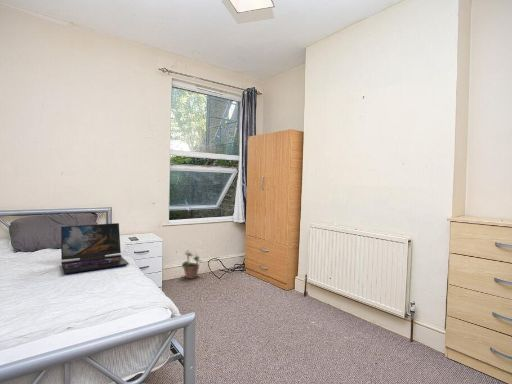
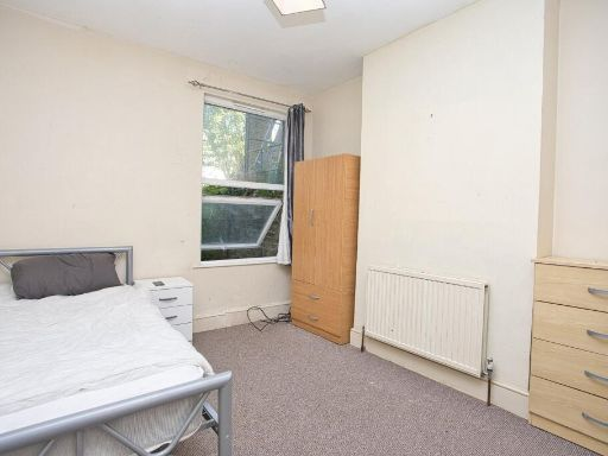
- potted plant [180,250,204,280]
- laptop [60,222,130,275]
